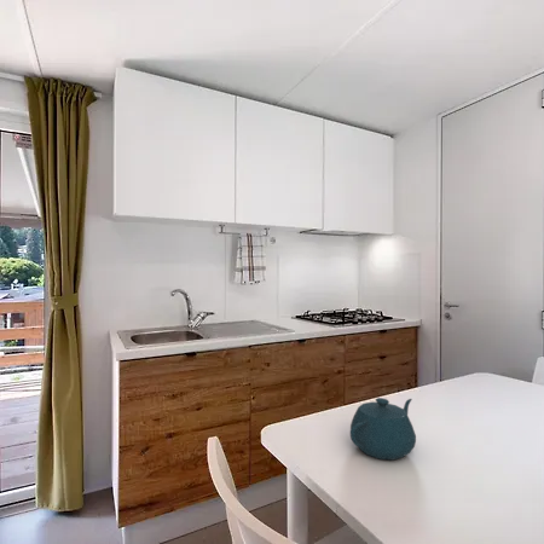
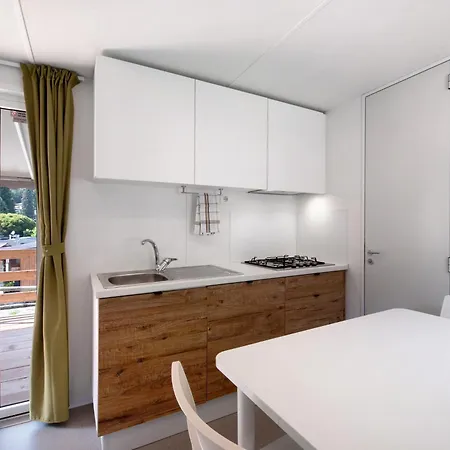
- teapot [349,397,417,462]
